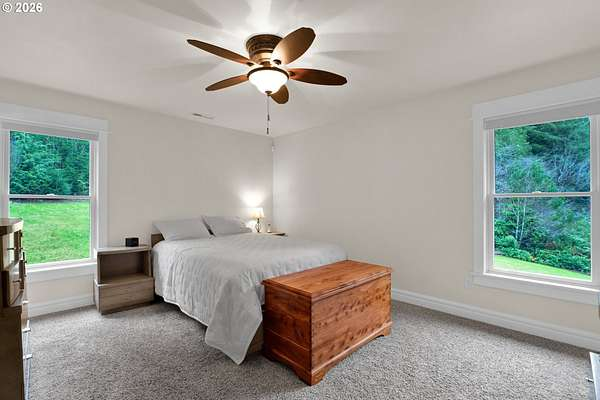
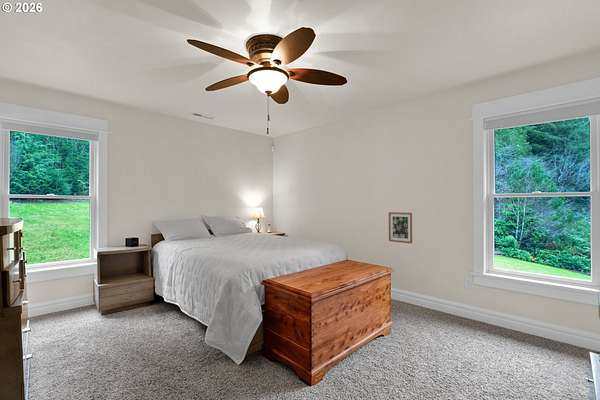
+ wall art [388,211,413,245]
